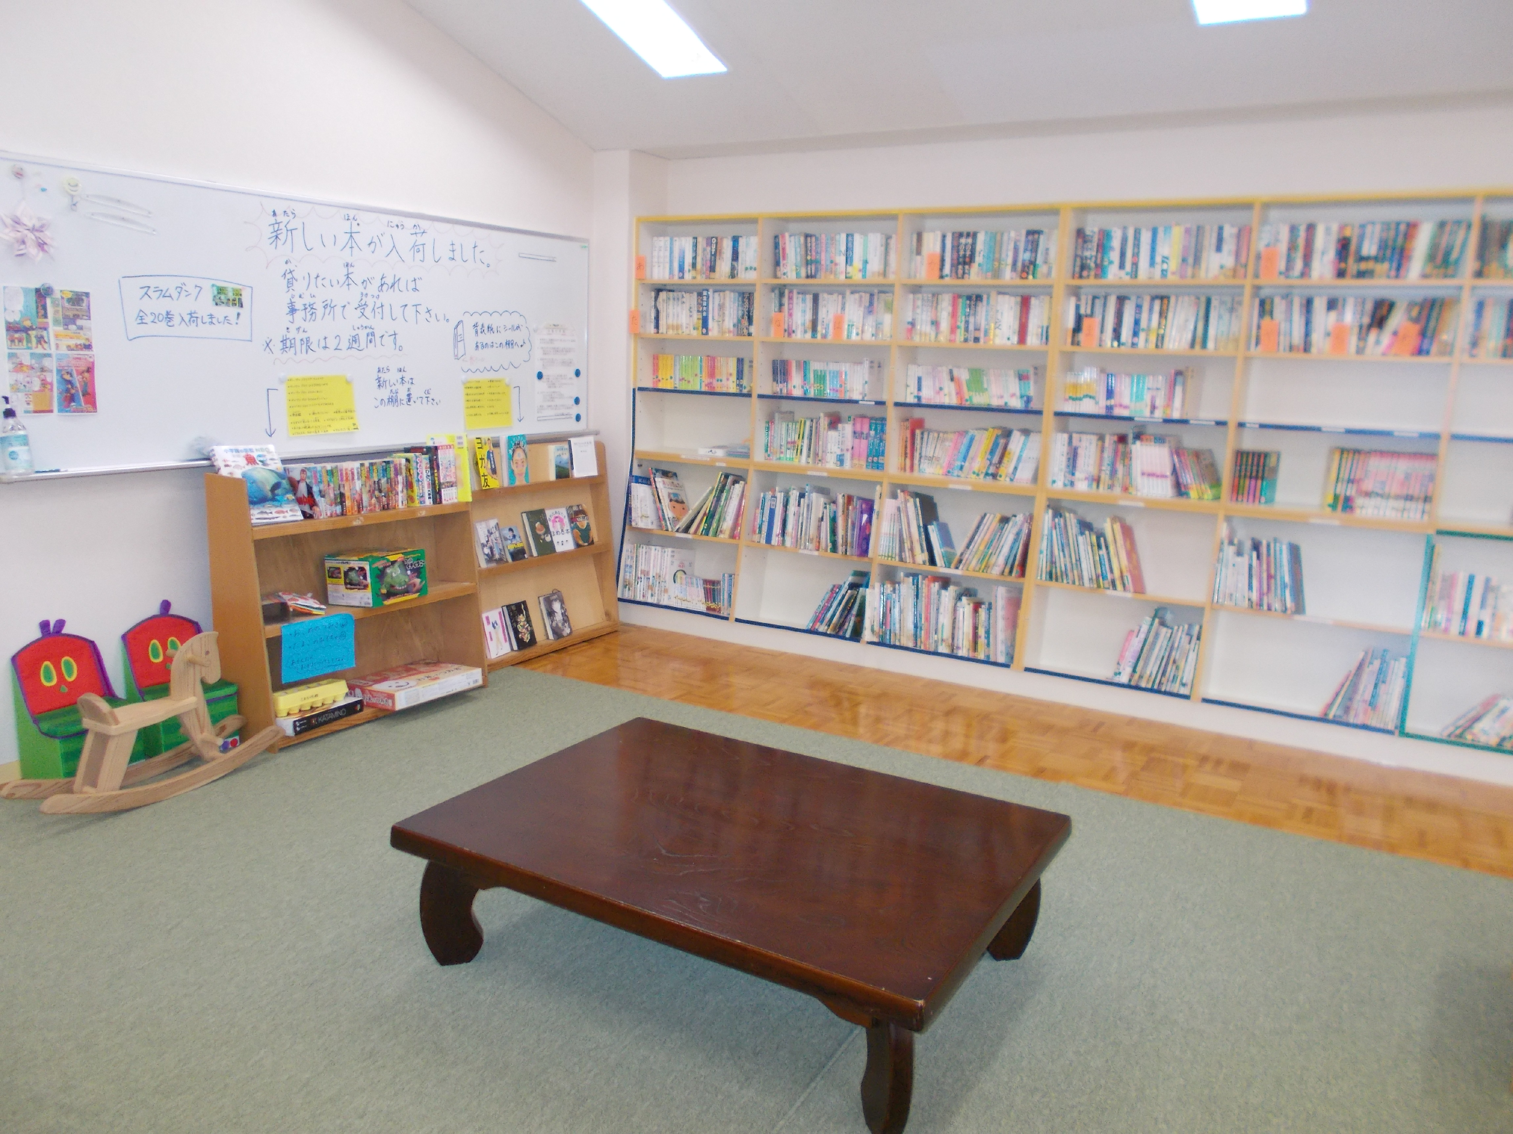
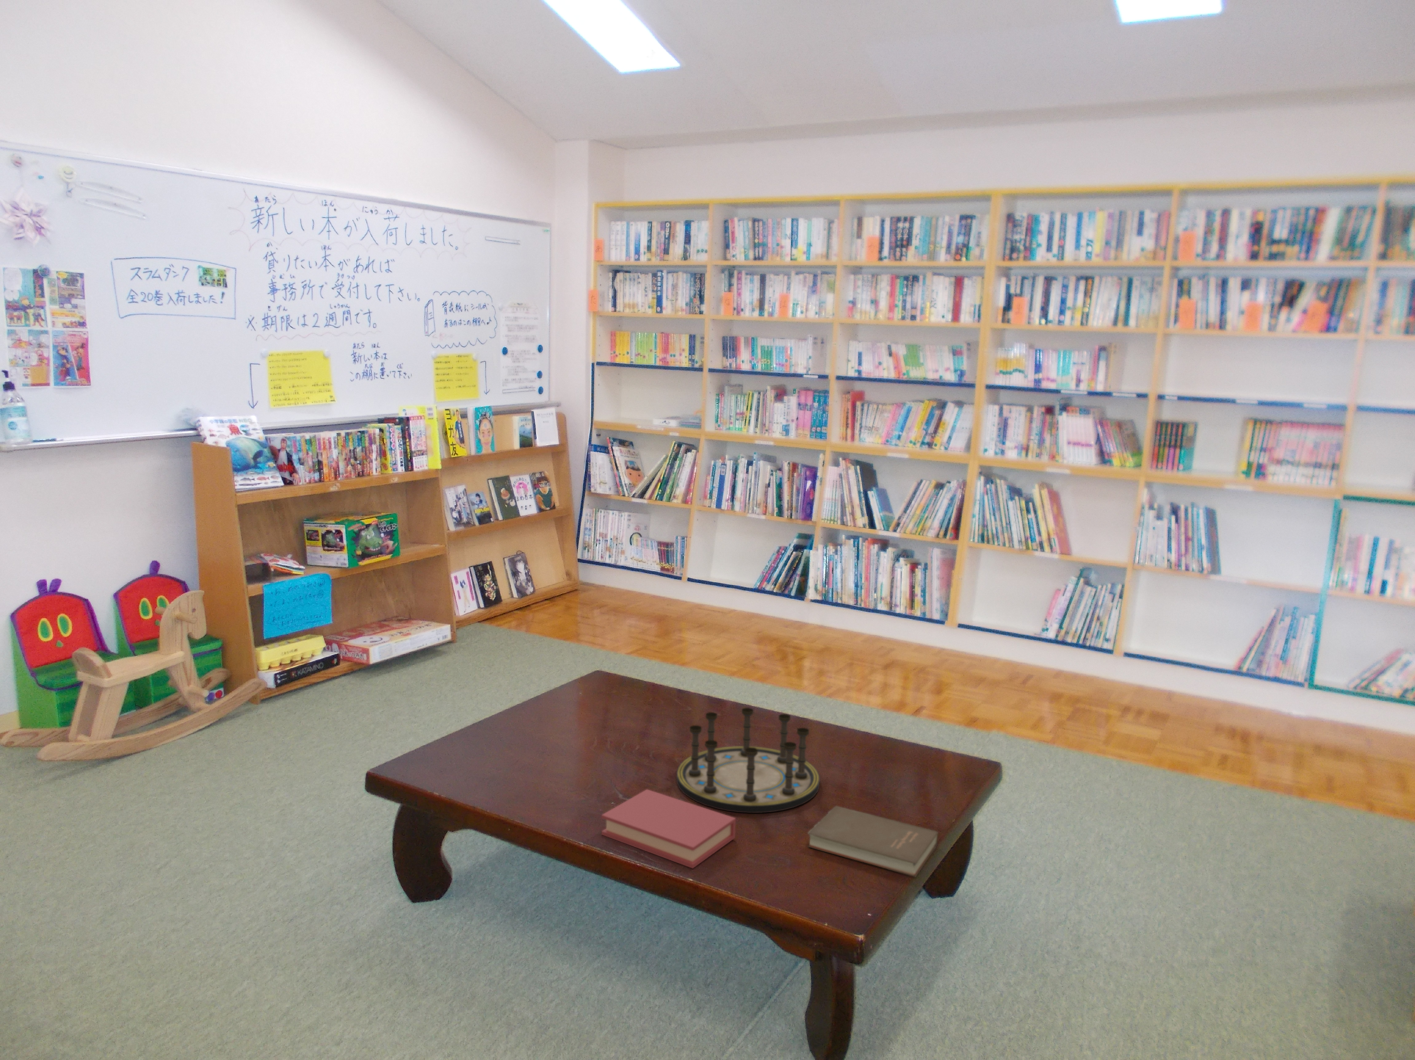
+ book [808,805,938,877]
+ book [602,788,736,868]
+ board game [676,707,820,813]
